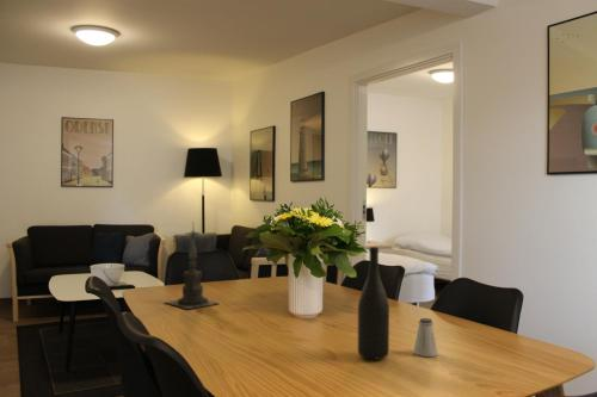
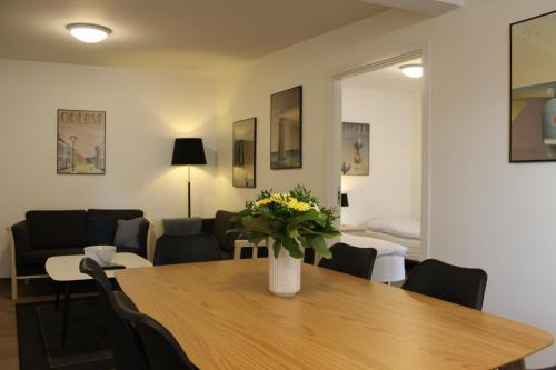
- wine bottle [357,246,390,360]
- candle holder [162,223,221,310]
- saltshaker [412,317,439,358]
